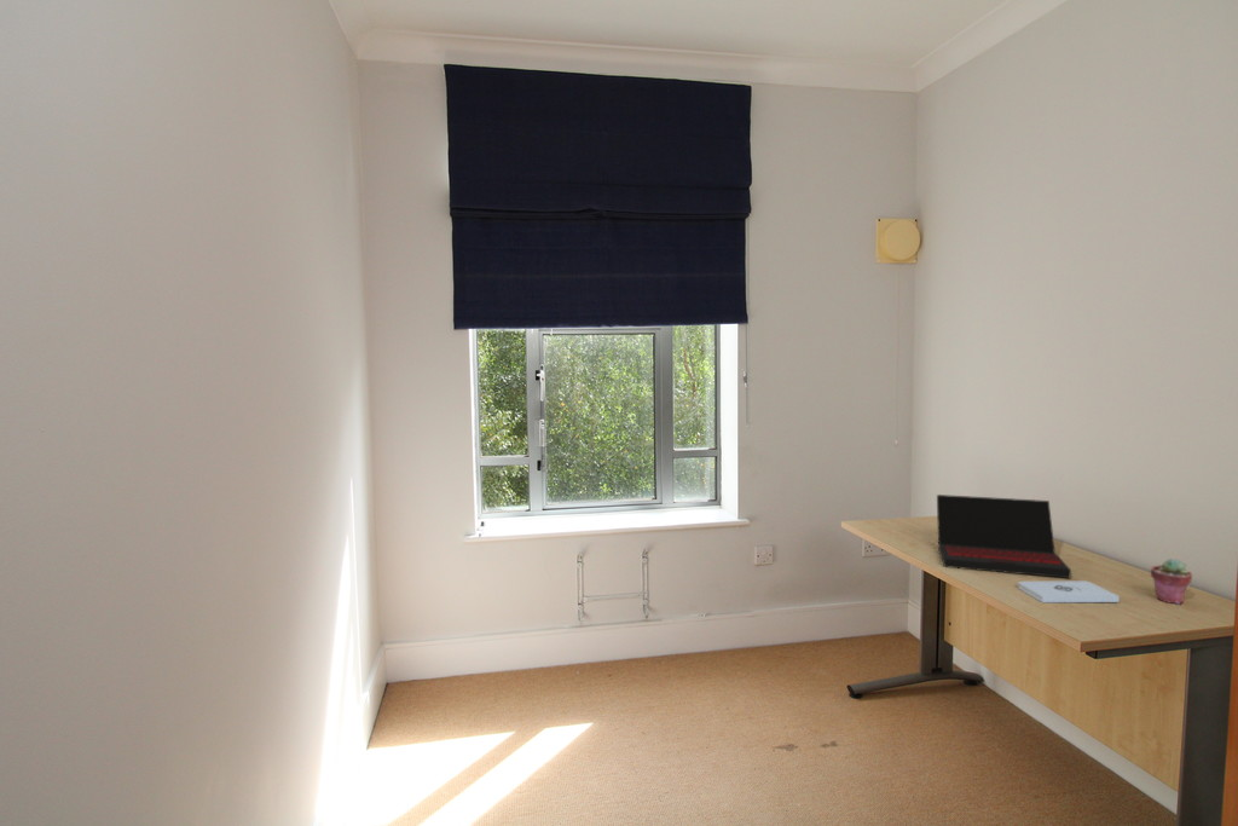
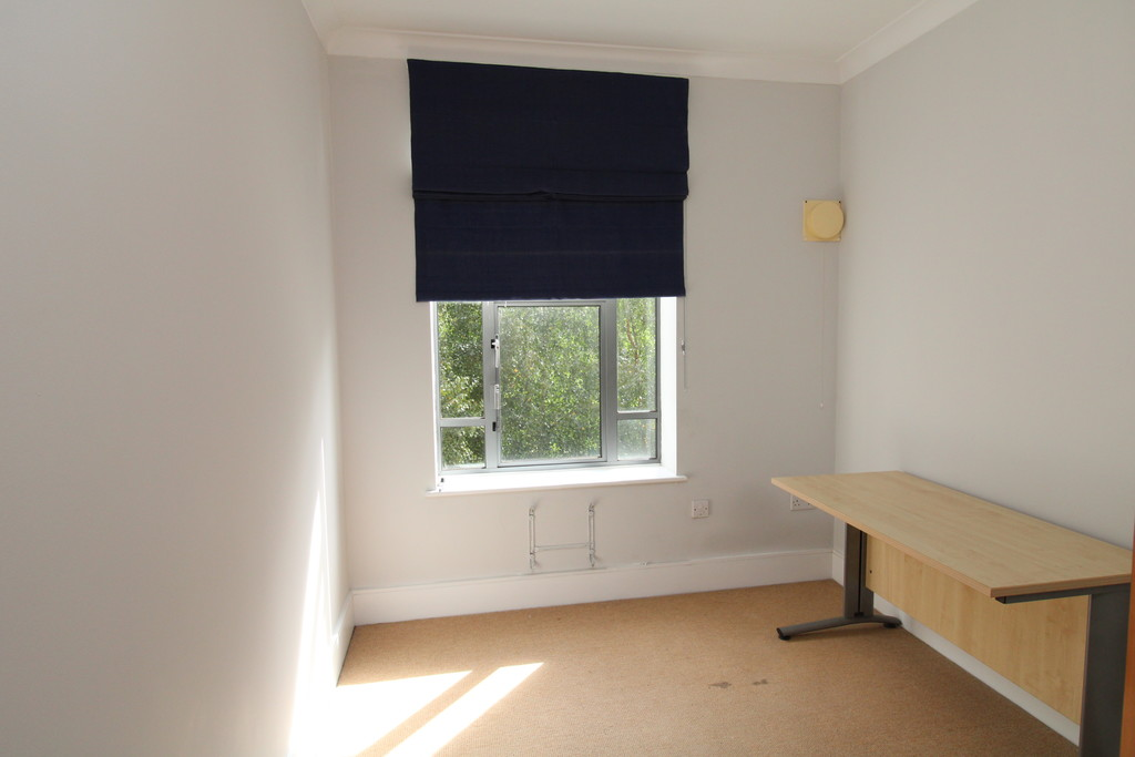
- laptop [936,493,1072,579]
- potted succulent [1150,558,1193,605]
- notepad [1017,579,1121,603]
